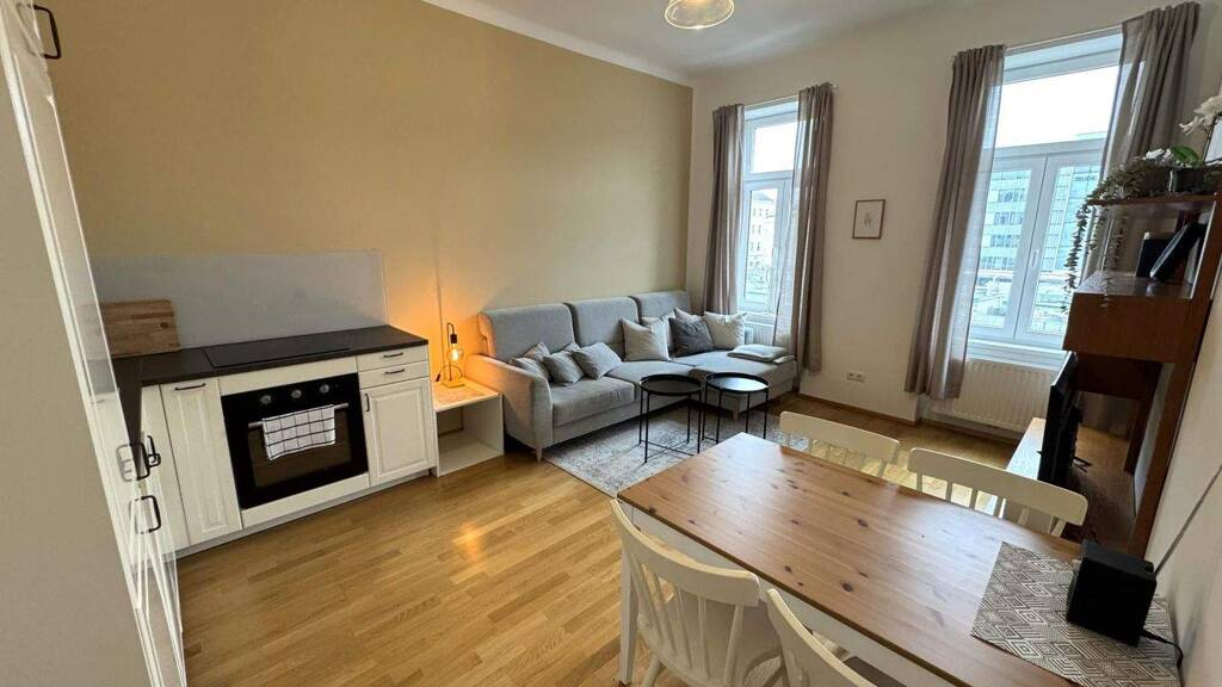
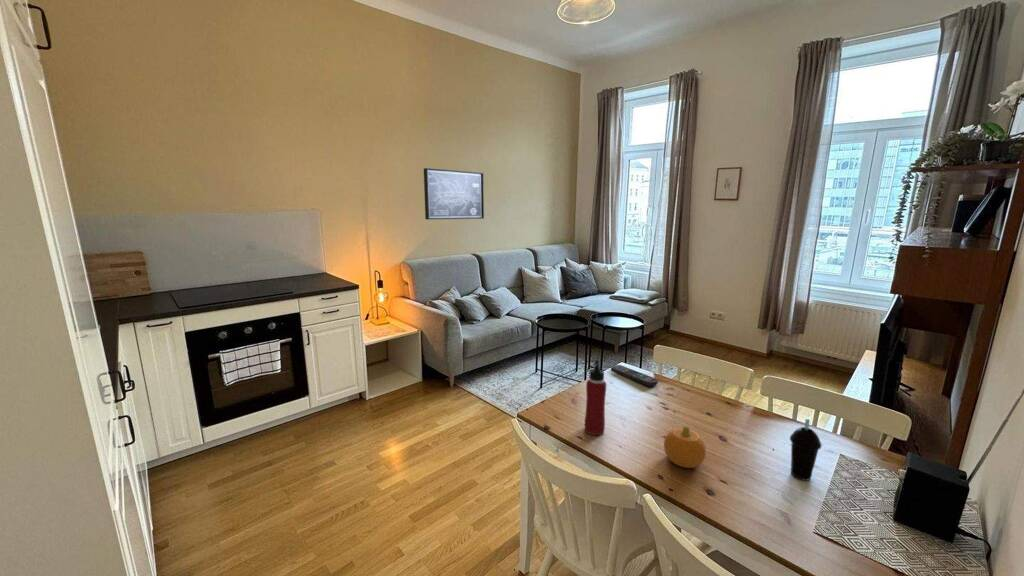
+ fruit [663,425,707,469]
+ wall art [423,167,485,220]
+ water bottle [584,358,607,436]
+ cup [789,417,822,482]
+ remote control [610,364,659,387]
